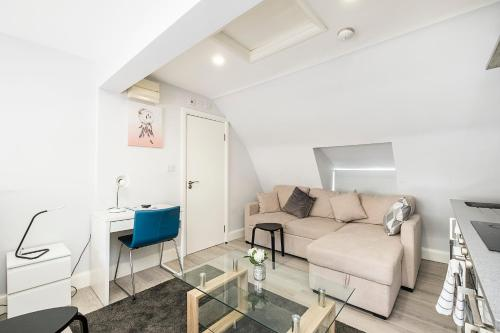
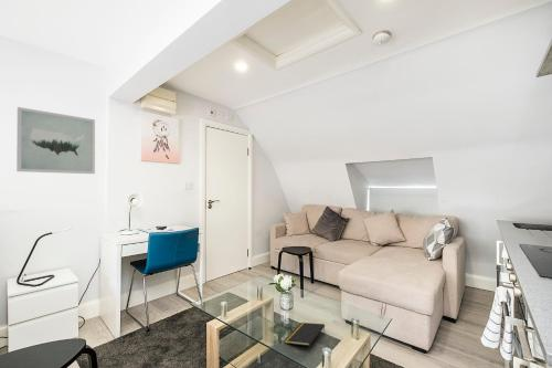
+ notepad [284,322,326,347]
+ wall art [15,106,96,175]
